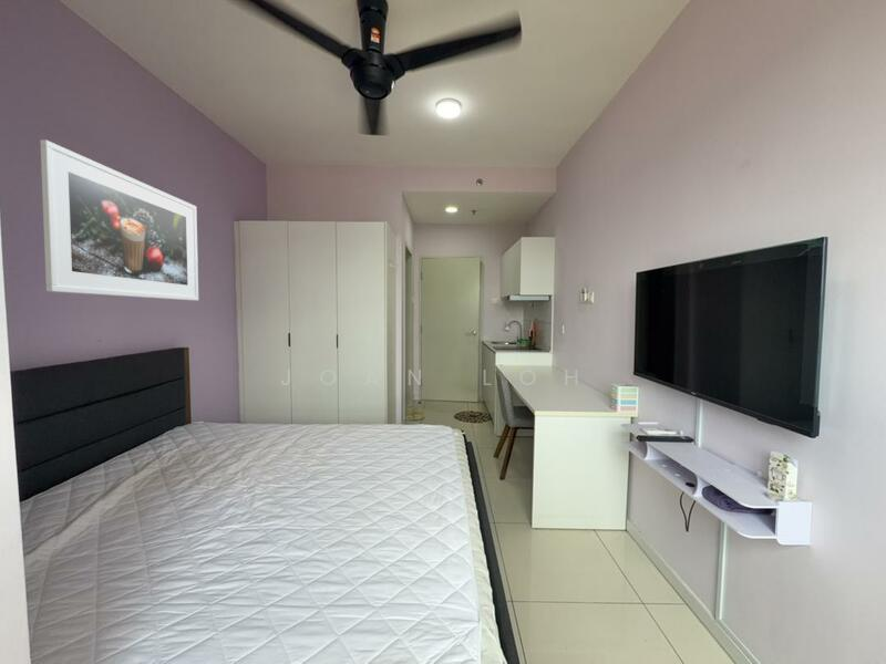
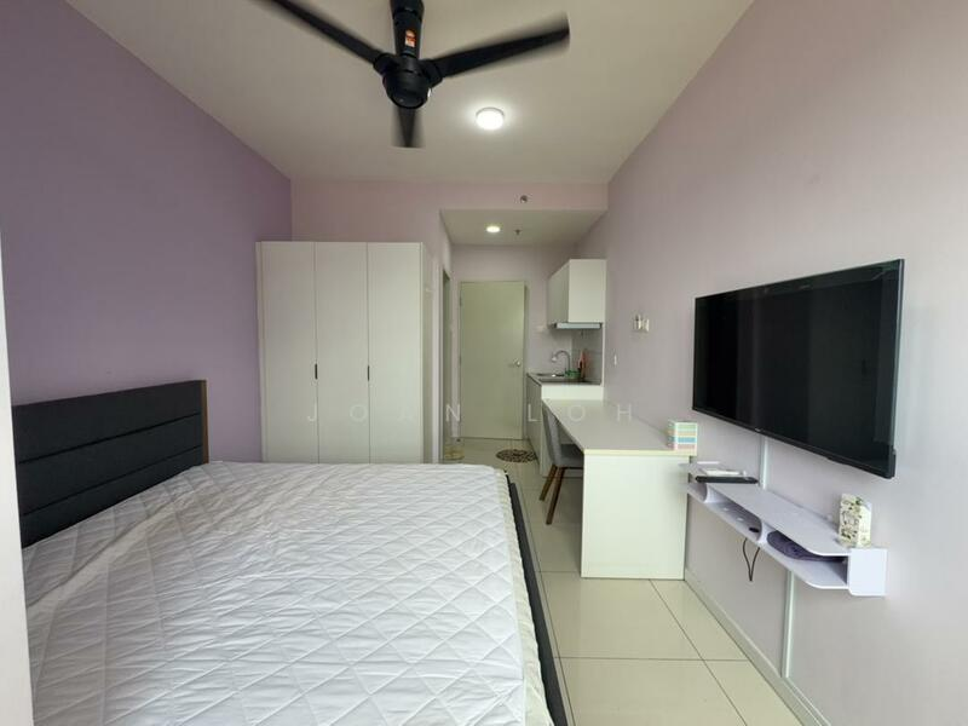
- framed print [39,138,199,302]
